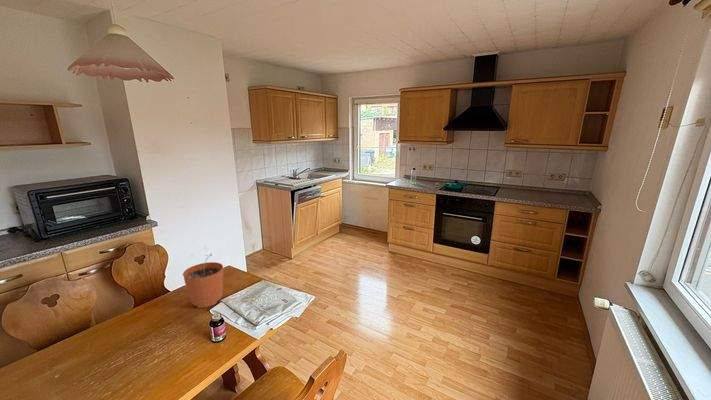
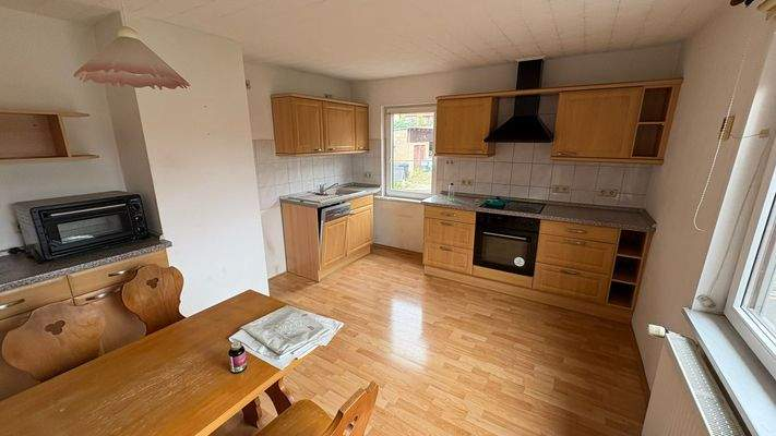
- plant pot [182,253,224,309]
